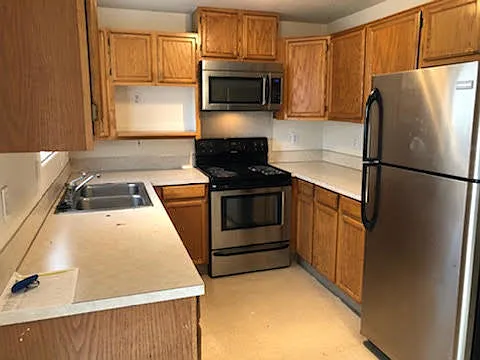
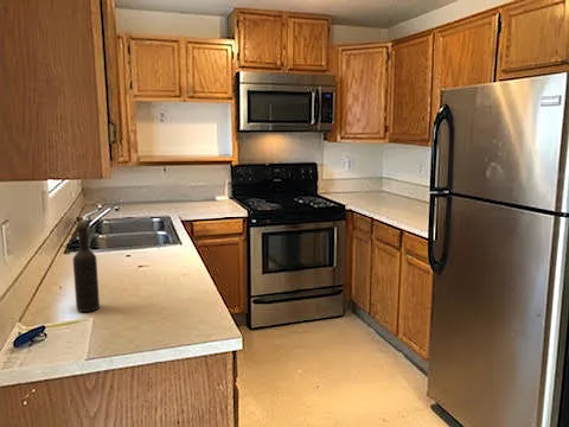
+ wine bottle [72,221,101,313]
